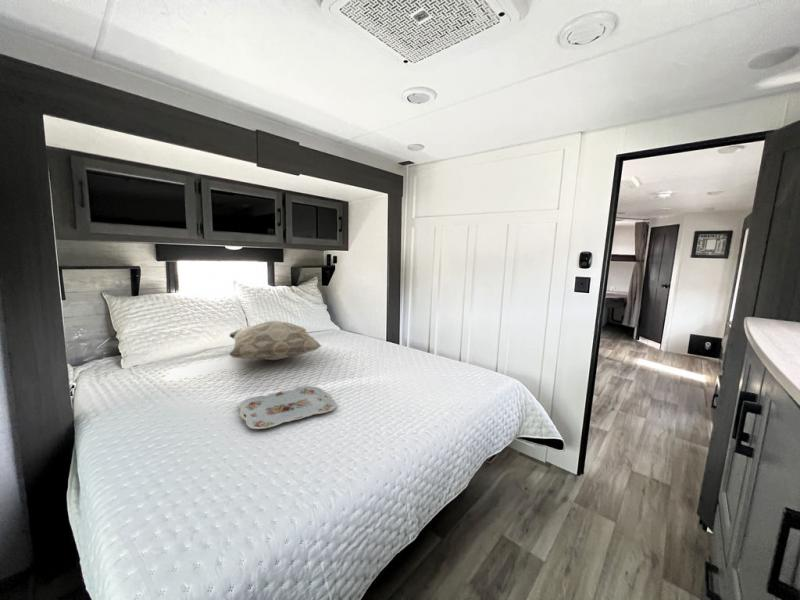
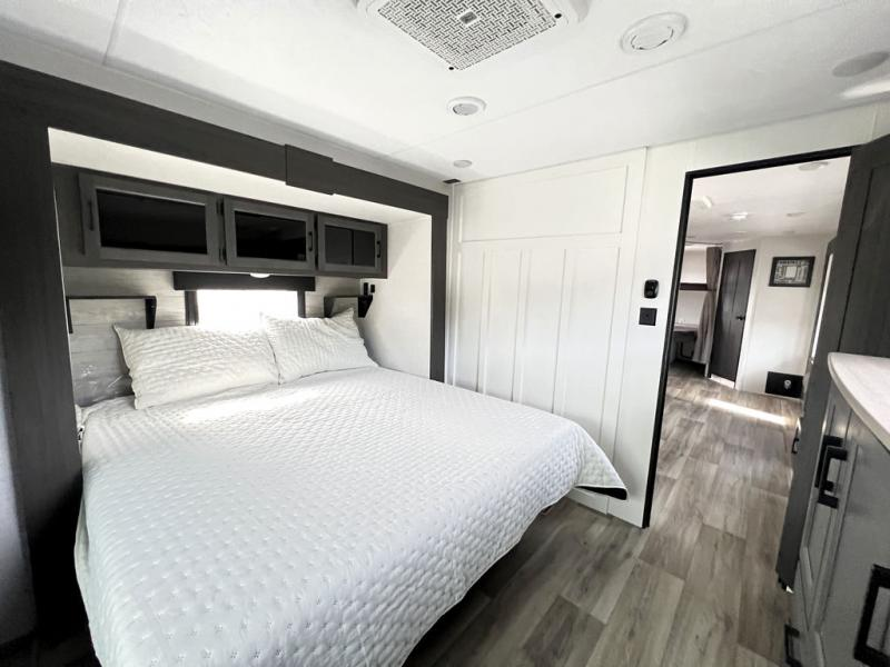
- serving tray [238,385,338,430]
- decorative pillow [228,319,322,361]
